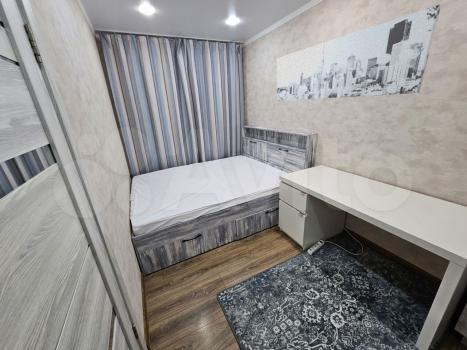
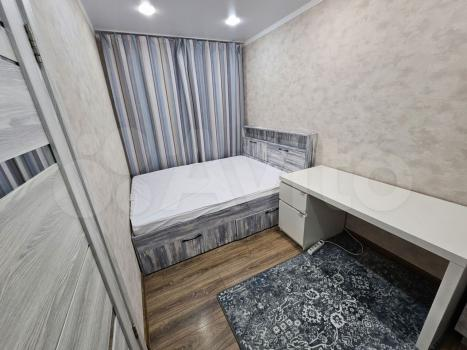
- wall art [276,4,442,102]
